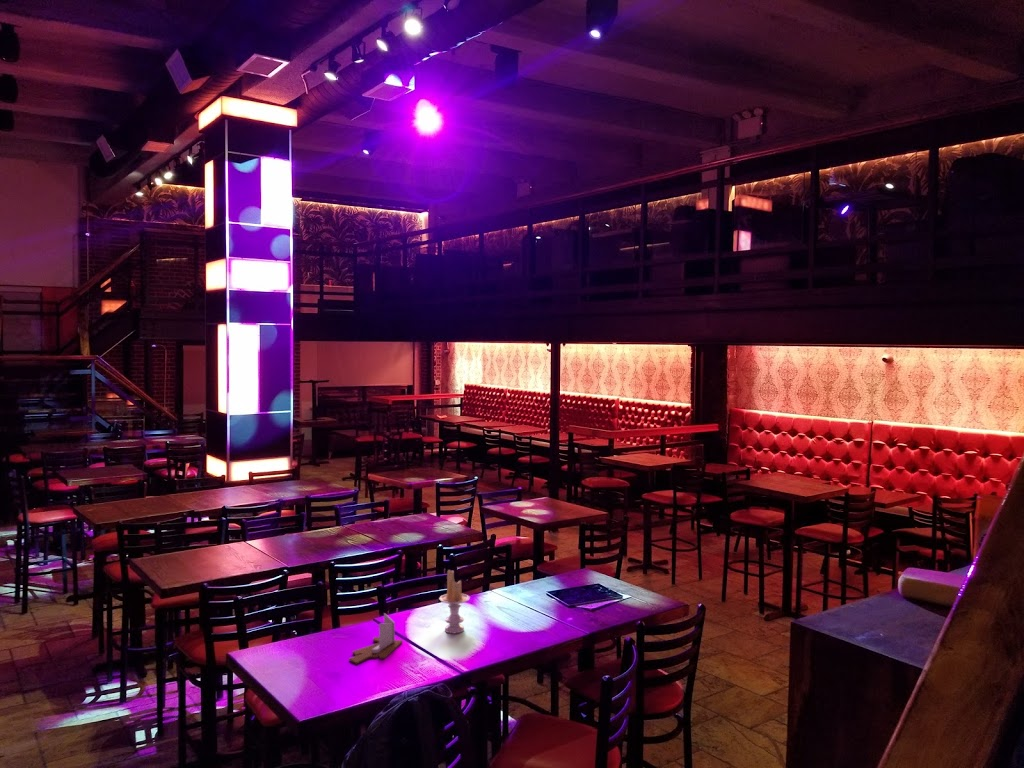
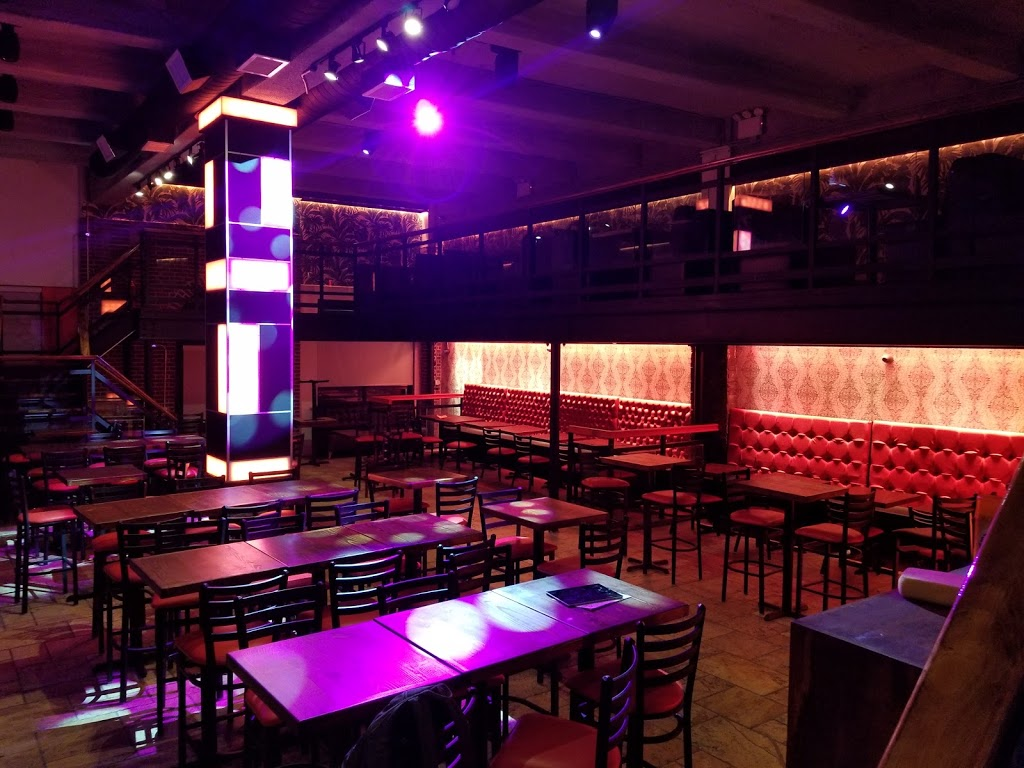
- candle [438,569,471,634]
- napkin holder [348,612,404,666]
